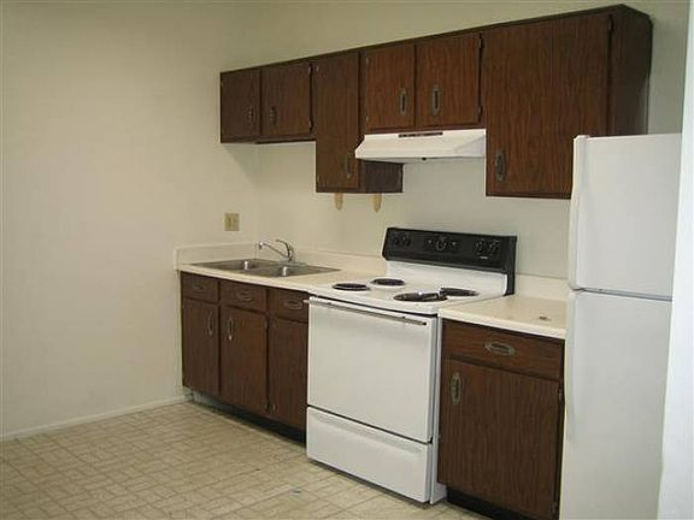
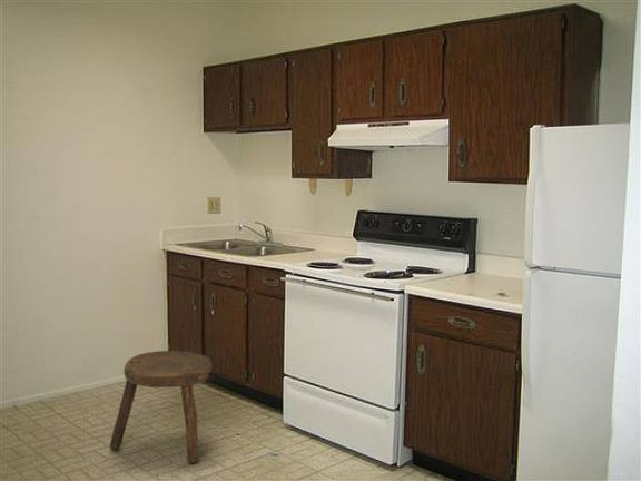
+ stool [109,350,213,464]
